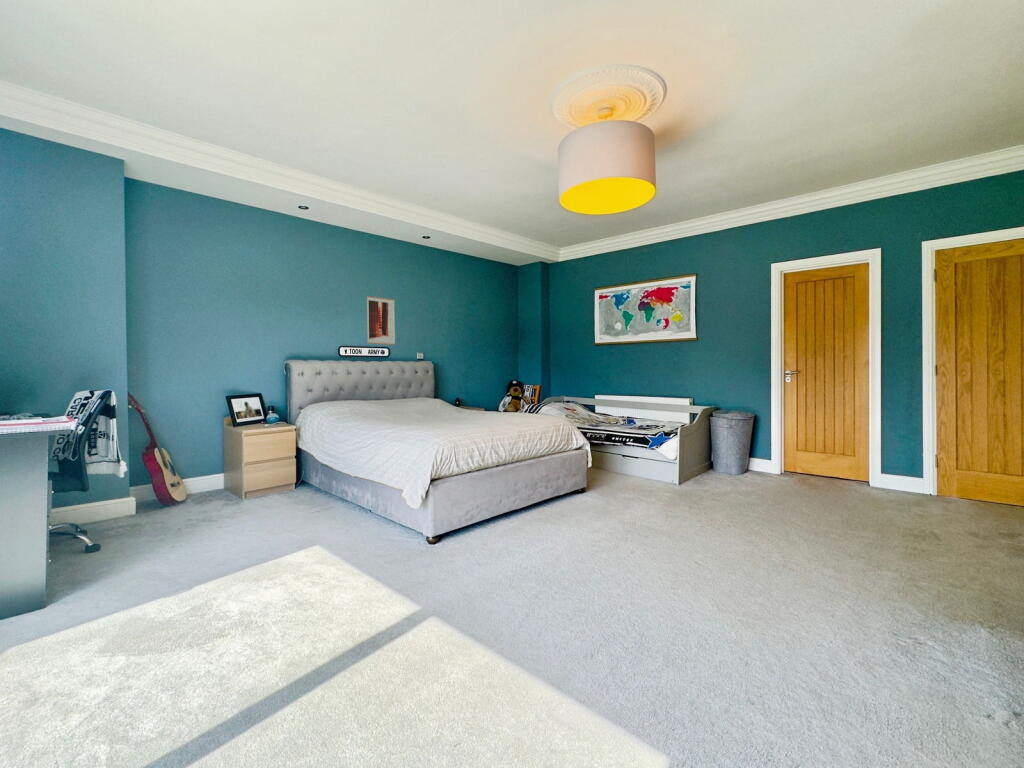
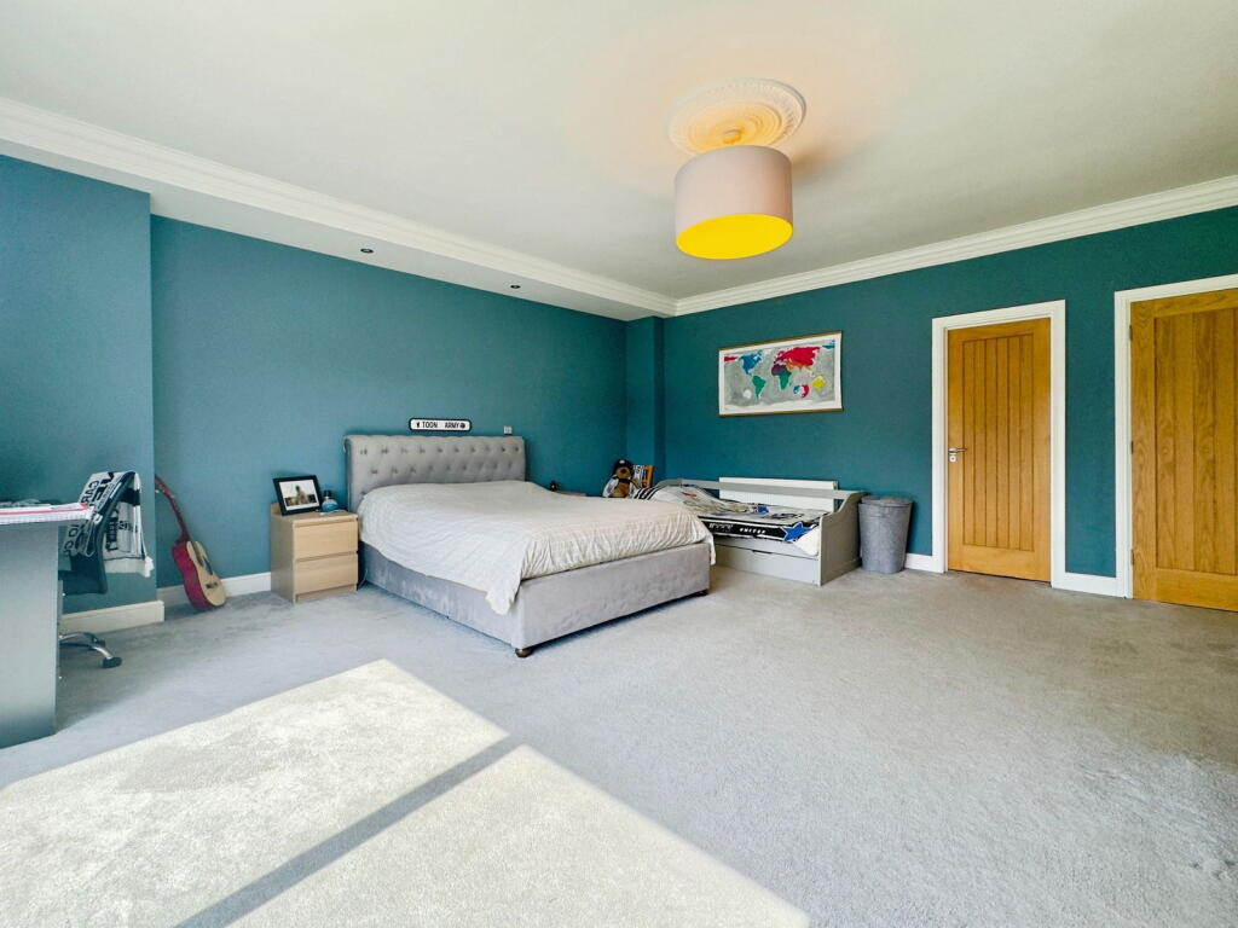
- wall art [366,295,396,346]
